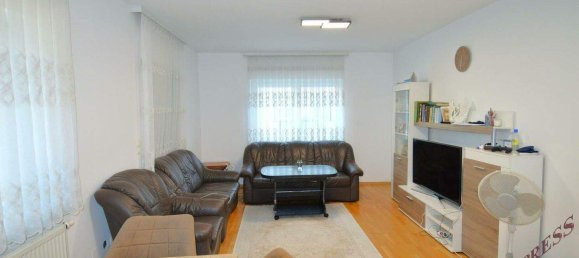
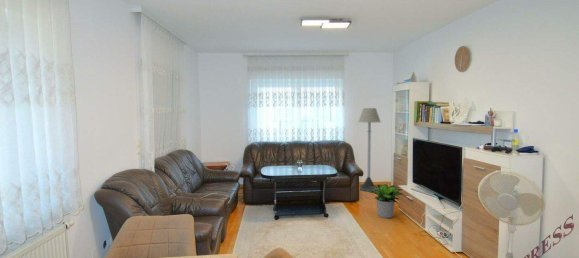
+ floor lamp [357,107,382,193]
+ potted plant [369,183,408,219]
